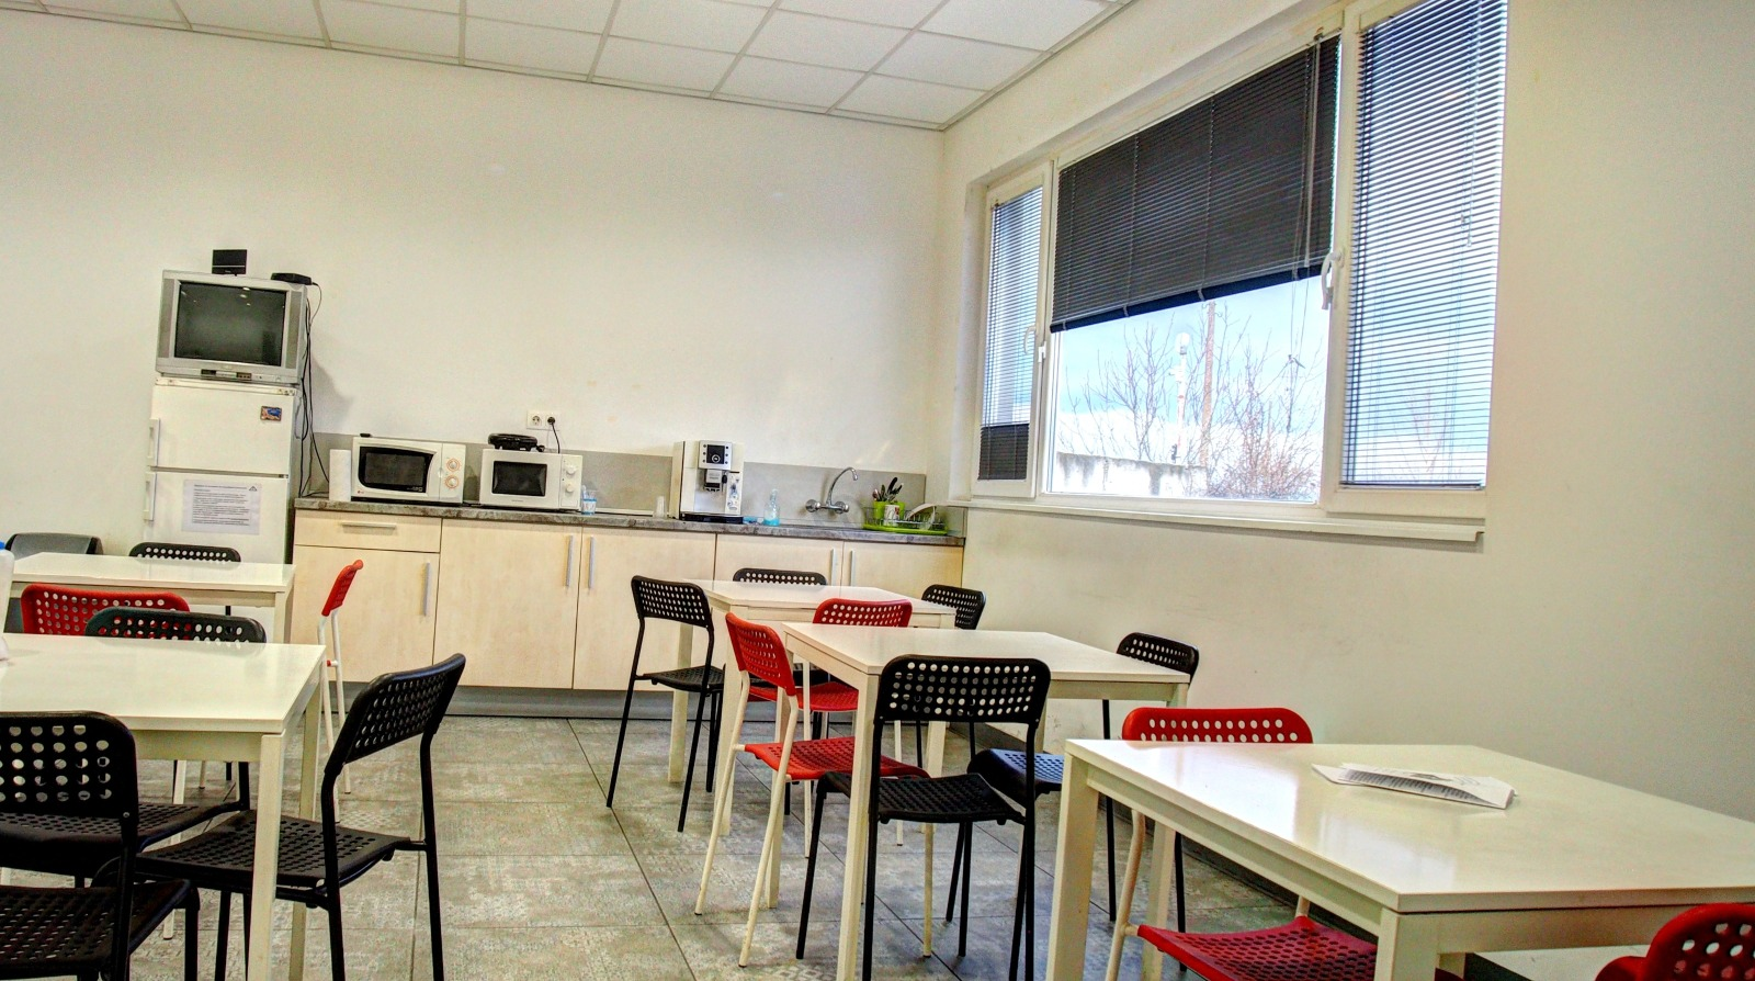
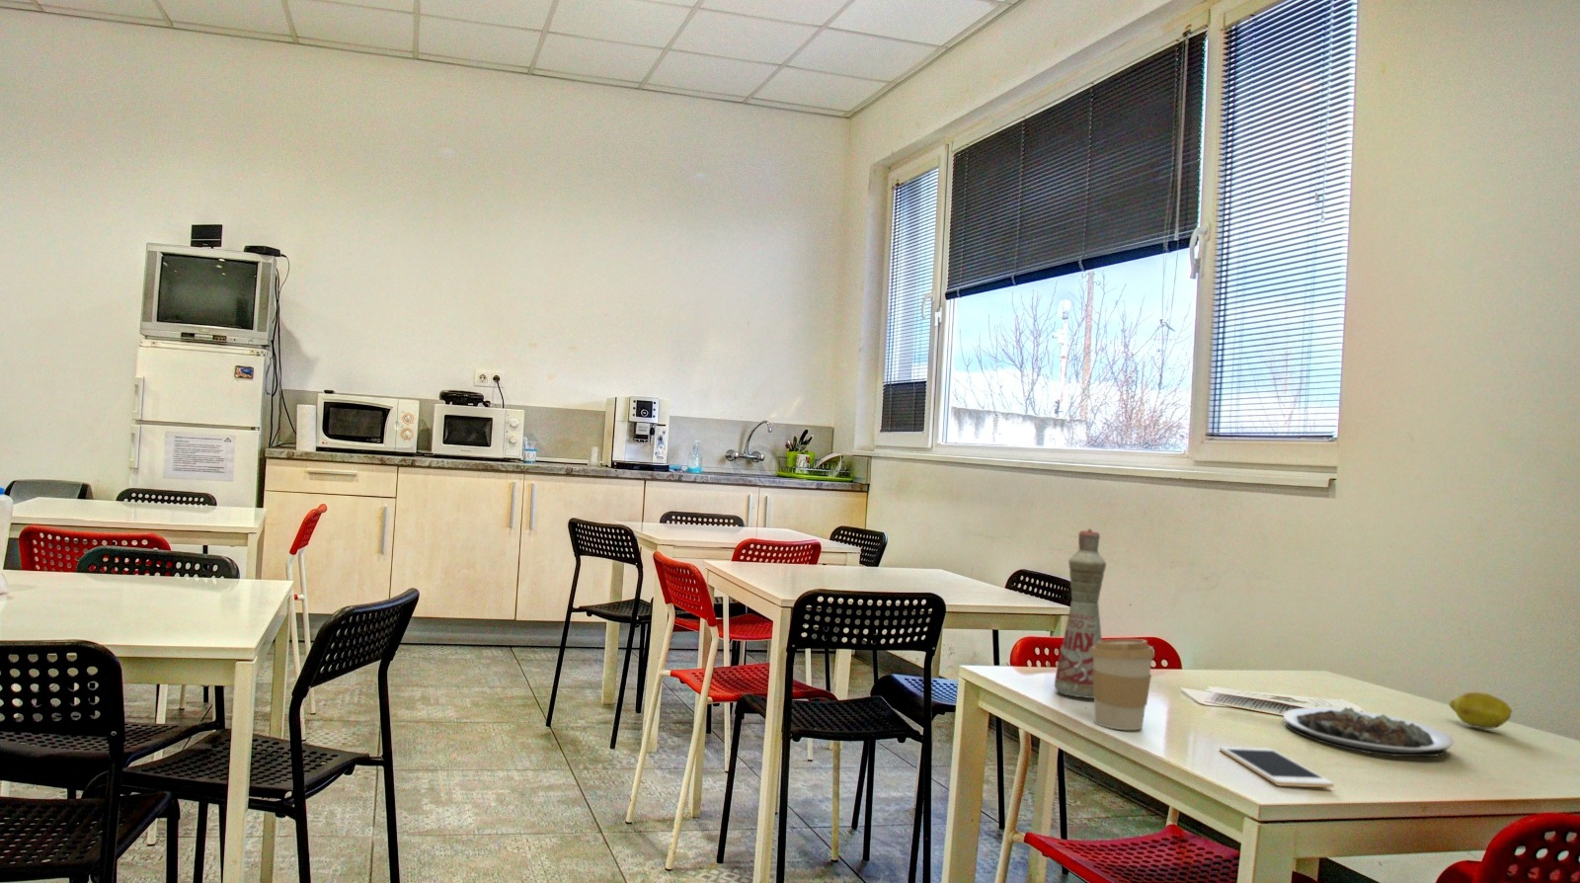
+ fruit [1448,691,1513,730]
+ cell phone [1219,745,1335,789]
+ coffee cup [1091,638,1156,731]
+ plate [1283,706,1454,757]
+ bottle [1054,527,1107,700]
